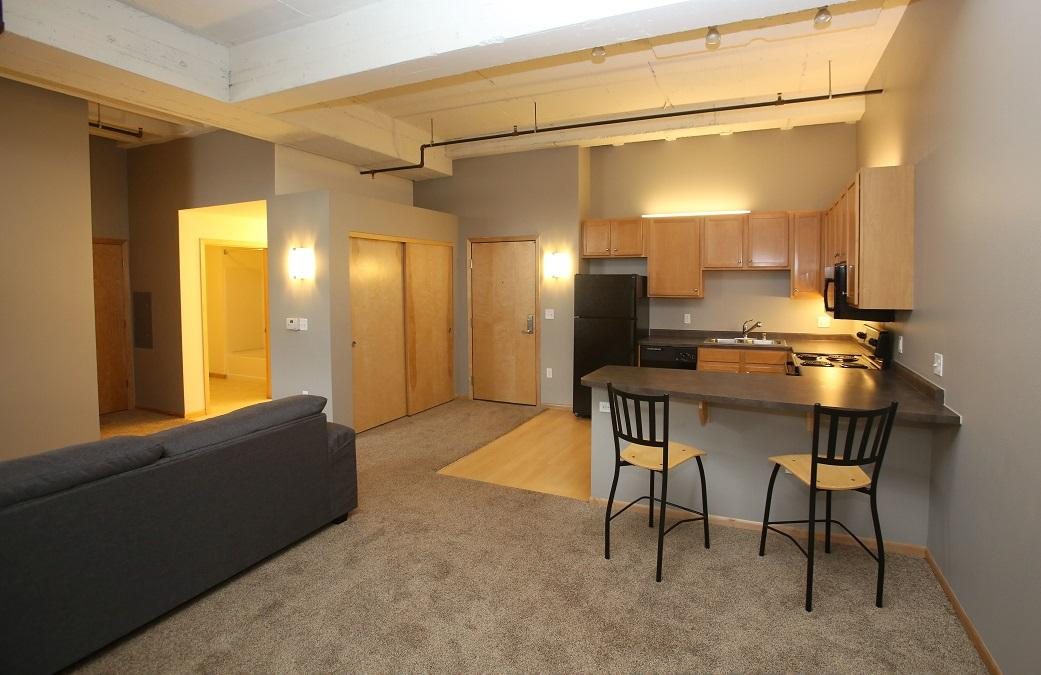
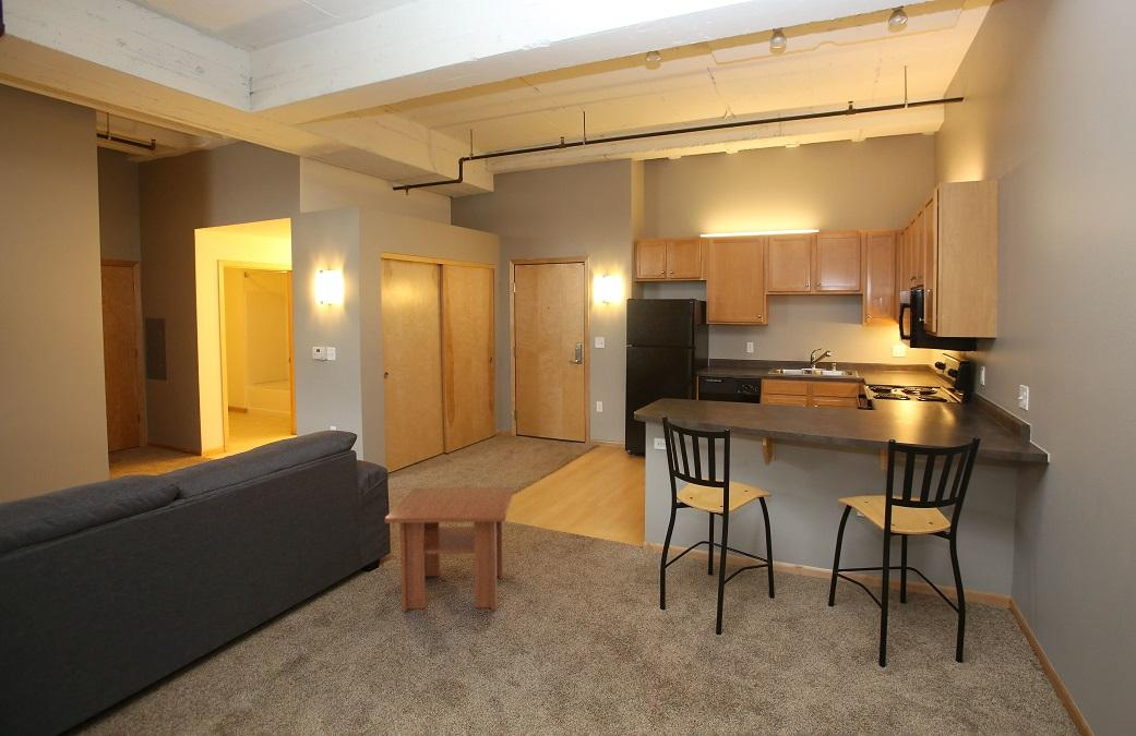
+ coffee table [384,486,515,613]
